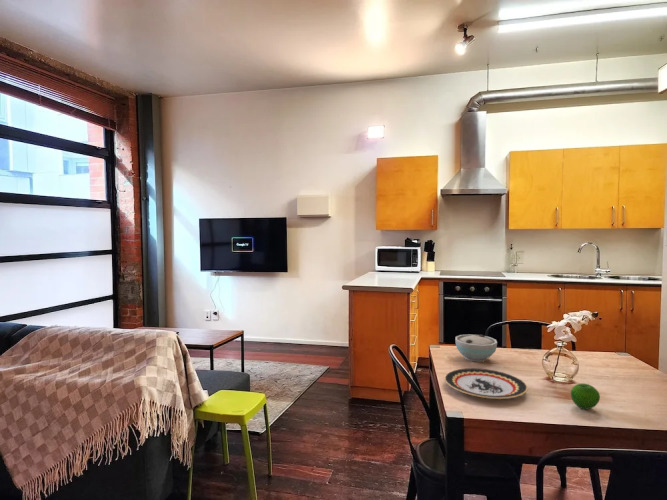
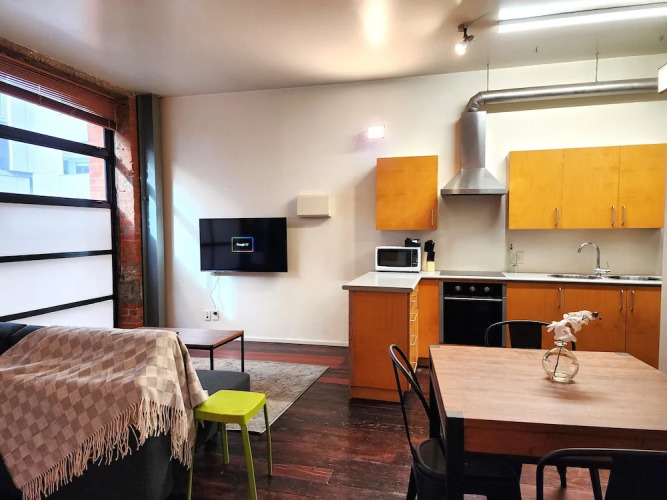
- bowl [454,333,498,363]
- apple [570,382,601,410]
- plate [443,367,528,400]
